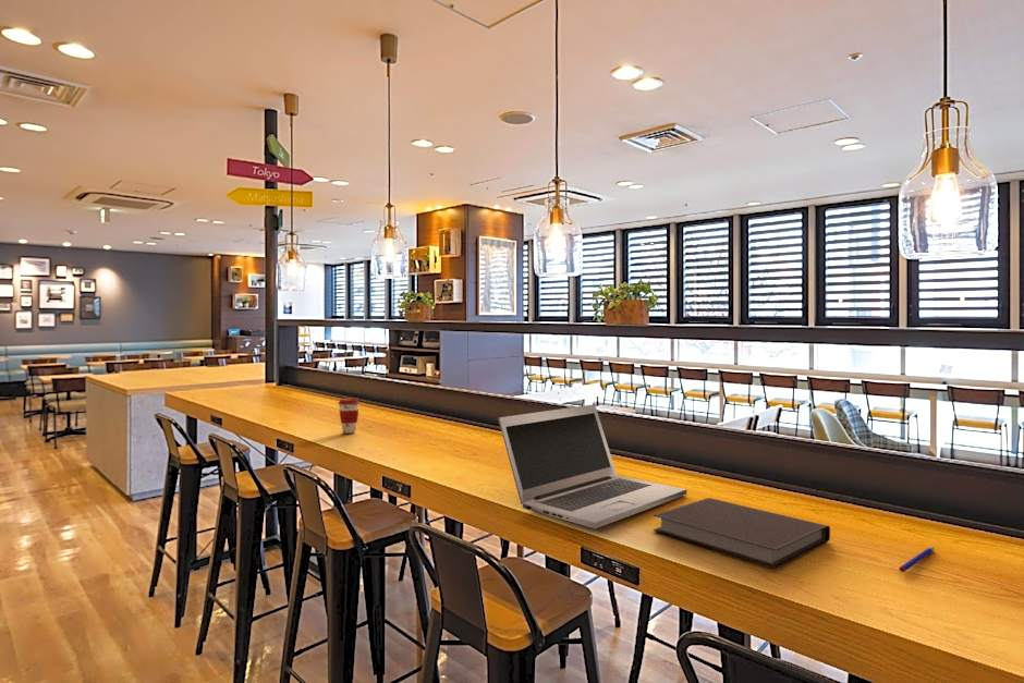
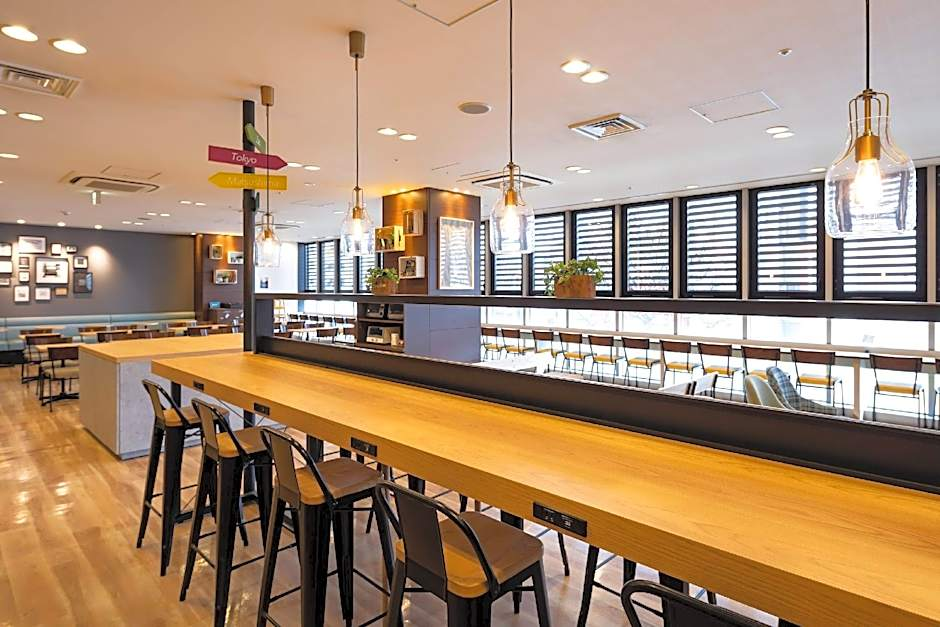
- coffee cup [337,397,361,435]
- notebook [653,497,831,570]
- pen [898,546,936,573]
- laptop [497,403,687,529]
